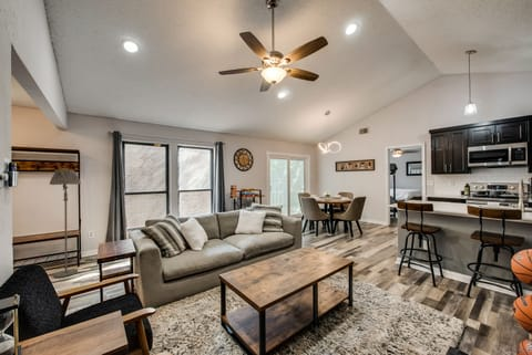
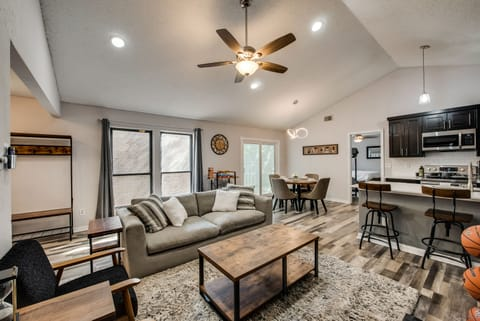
- floor lamp [49,168,82,279]
